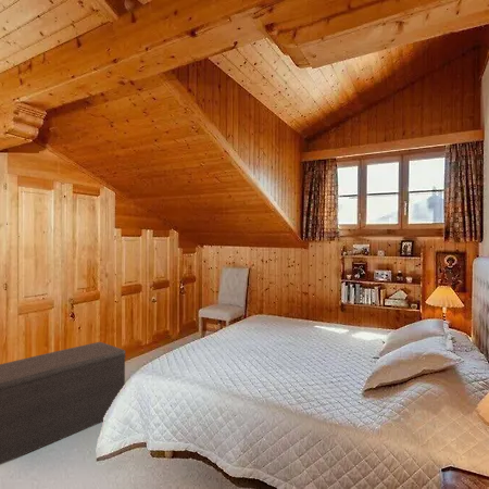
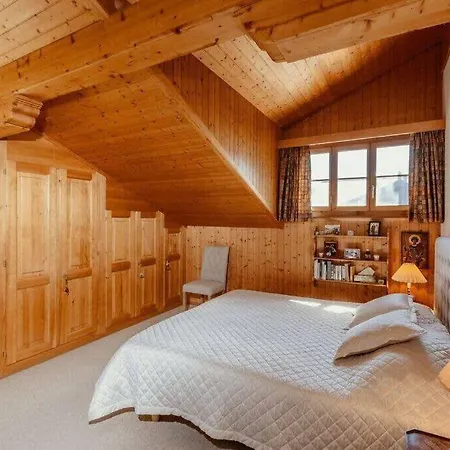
- bench [0,341,127,466]
